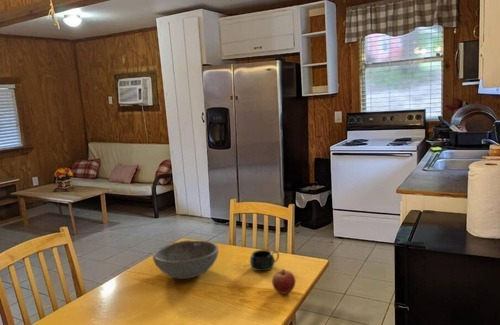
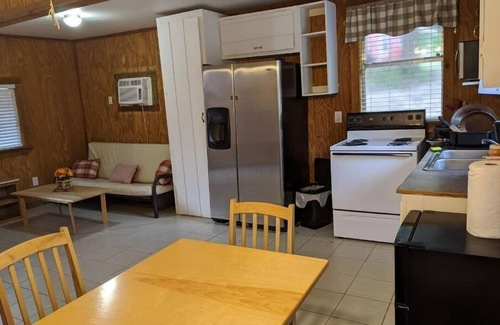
- bowl [152,239,219,280]
- mug [249,249,280,272]
- apple [271,269,297,295]
